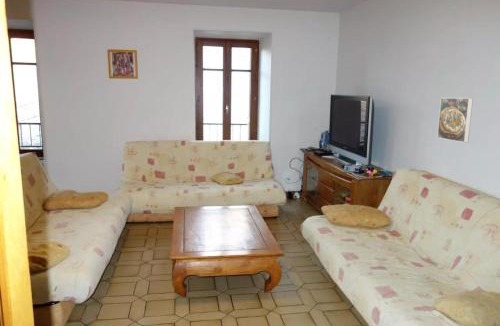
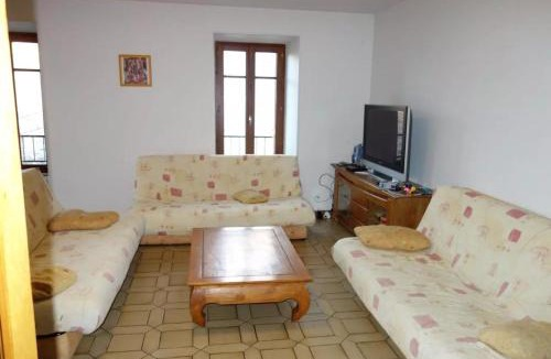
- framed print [436,97,474,143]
